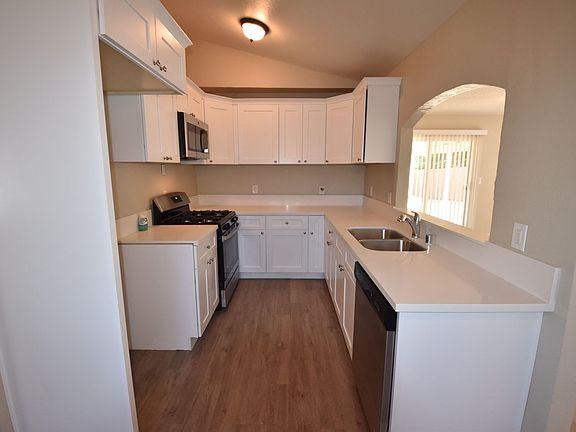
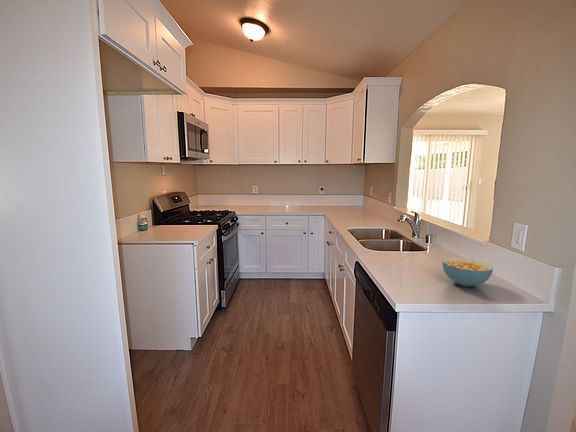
+ cereal bowl [441,257,494,288]
